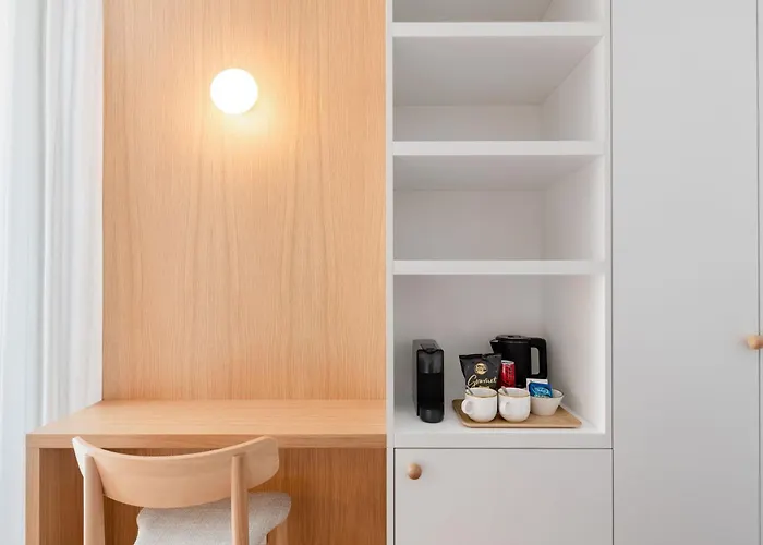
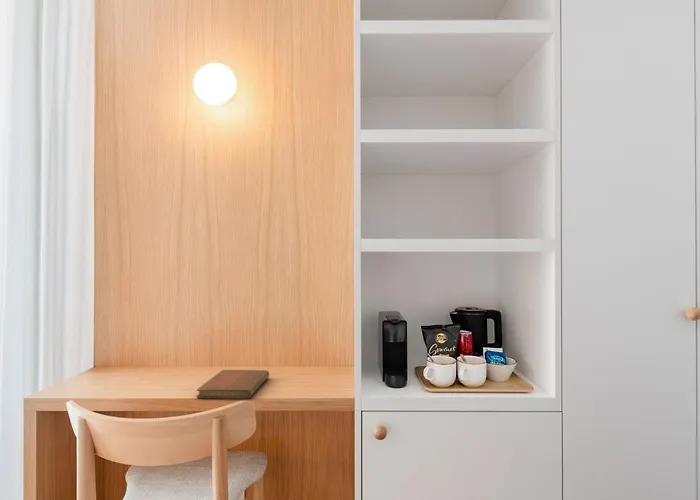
+ notebook [195,369,270,400]
